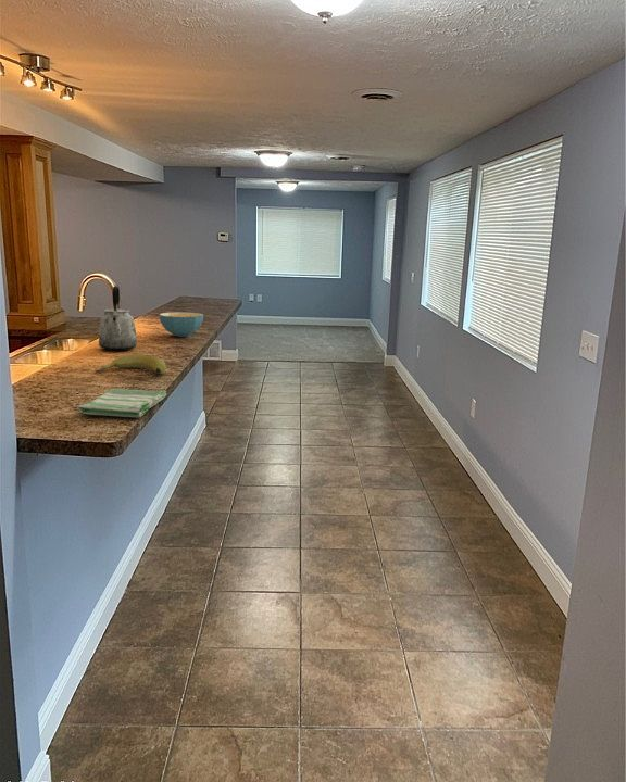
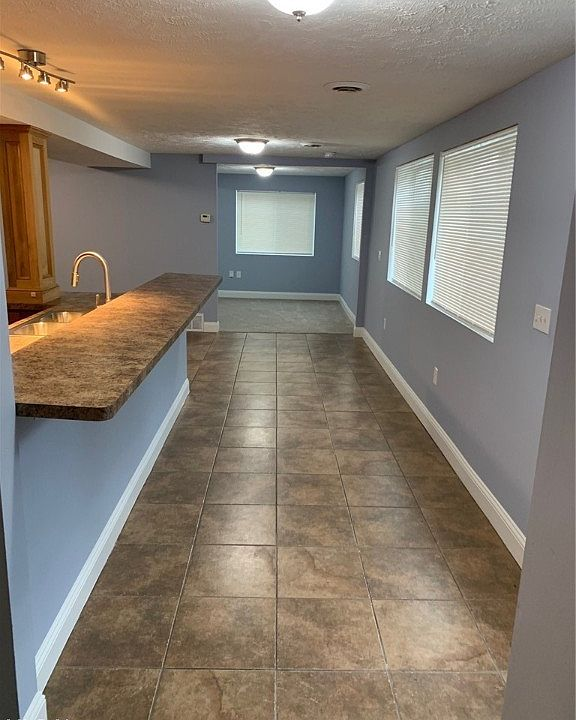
- dish towel [76,388,167,418]
- cereal bowl [159,311,204,338]
- kettle [98,286,138,352]
- banana [95,353,167,375]
